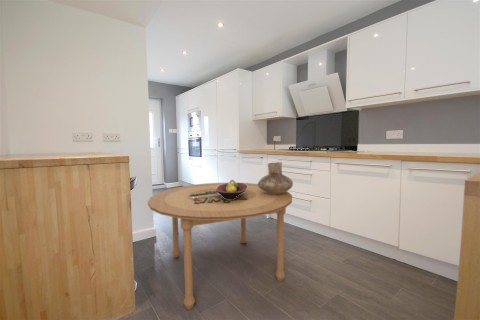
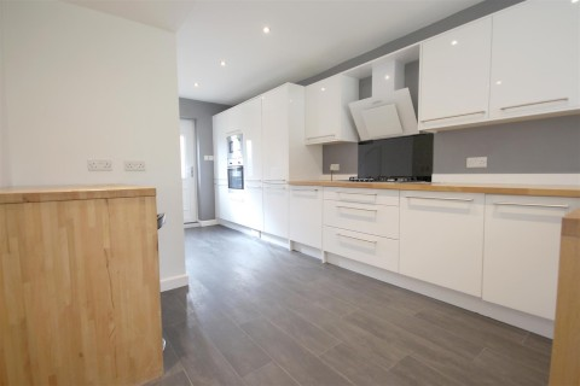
- fruit bowl [216,179,247,199]
- vase [257,161,294,195]
- dining table [147,182,293,311]
